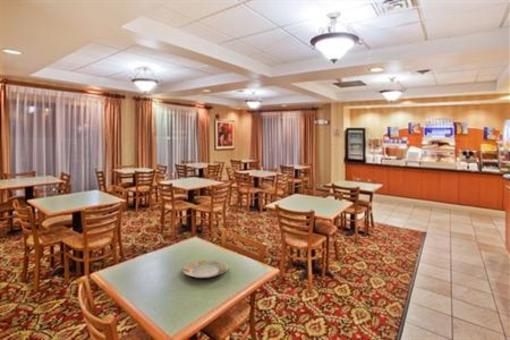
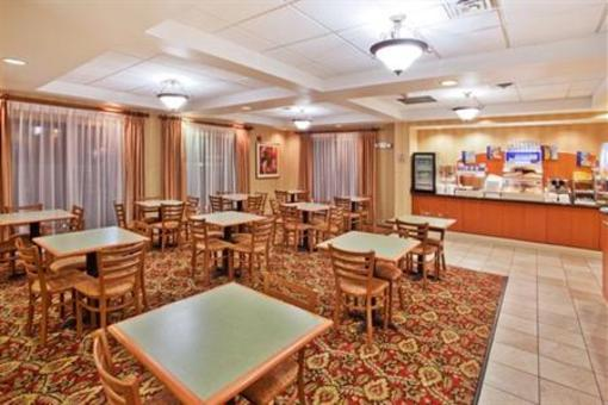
- plate [182,259,229,279]
